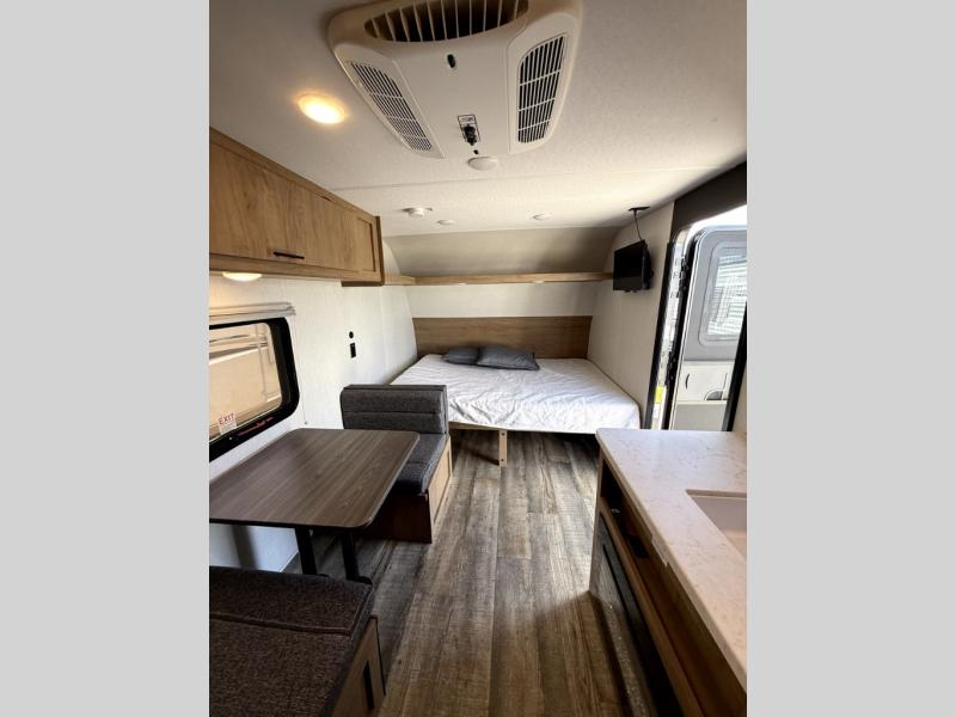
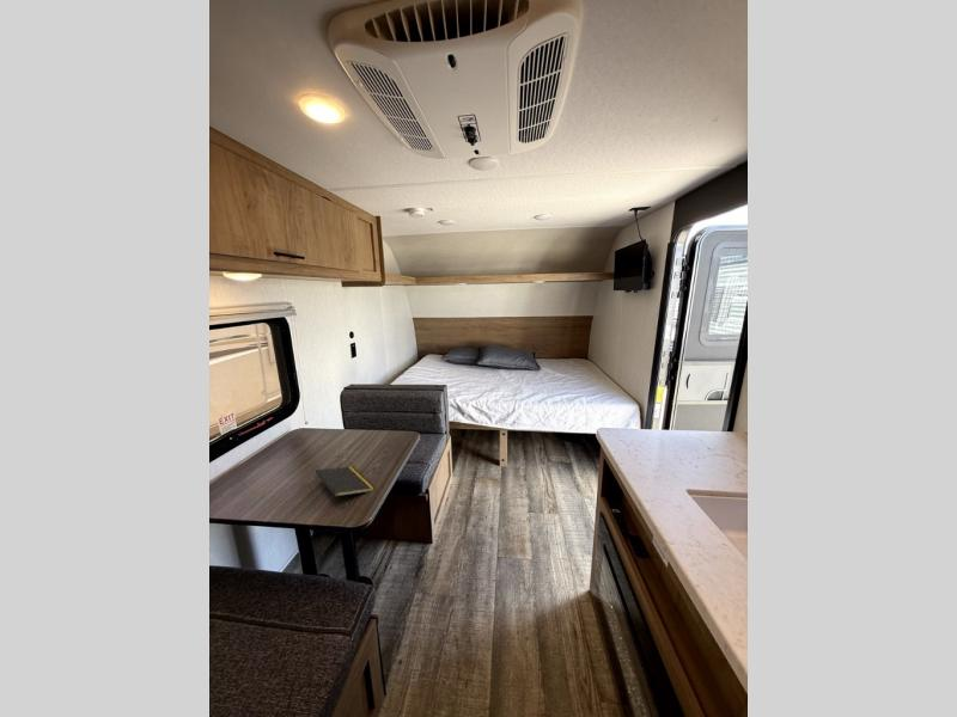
+ notepad [315,465,377,507]
